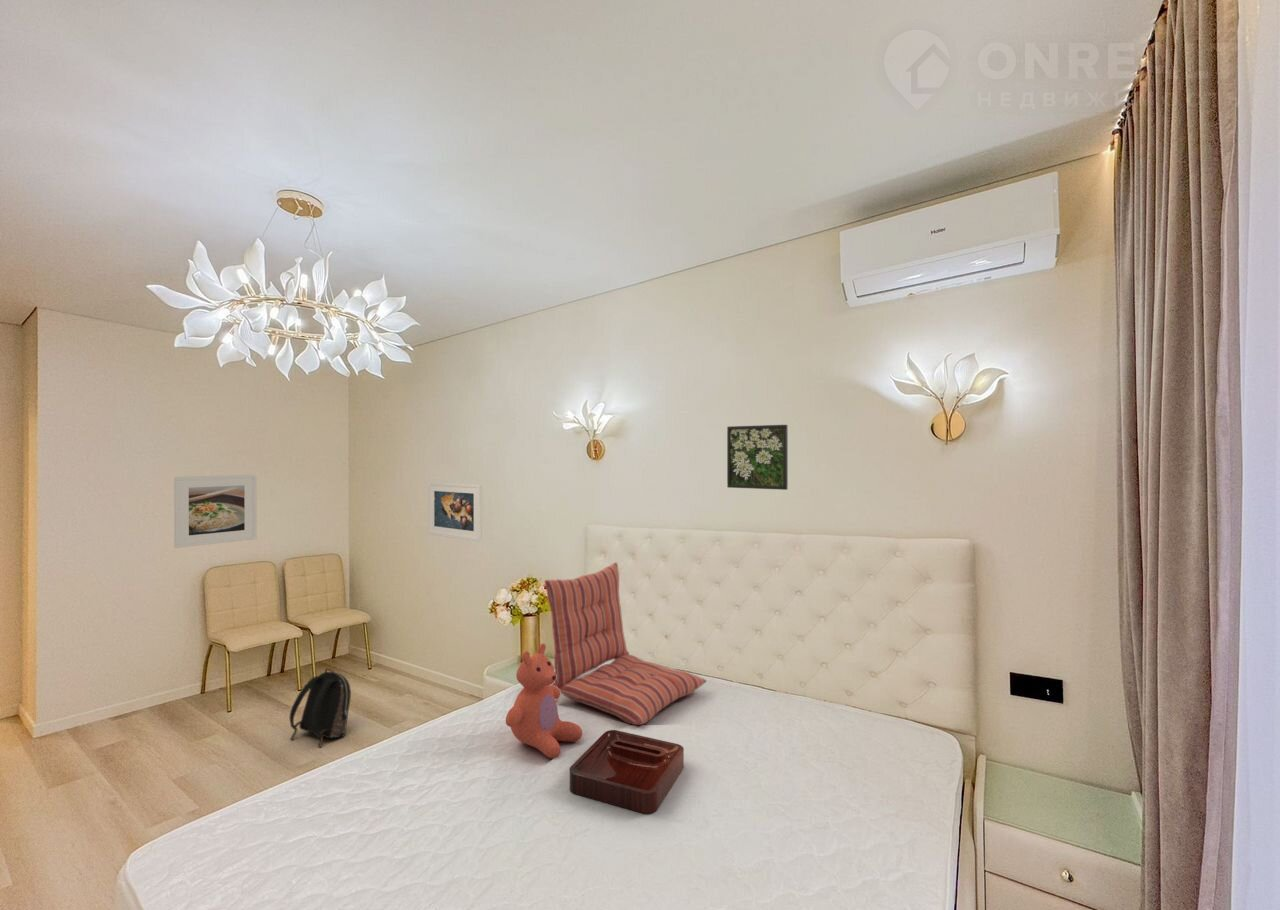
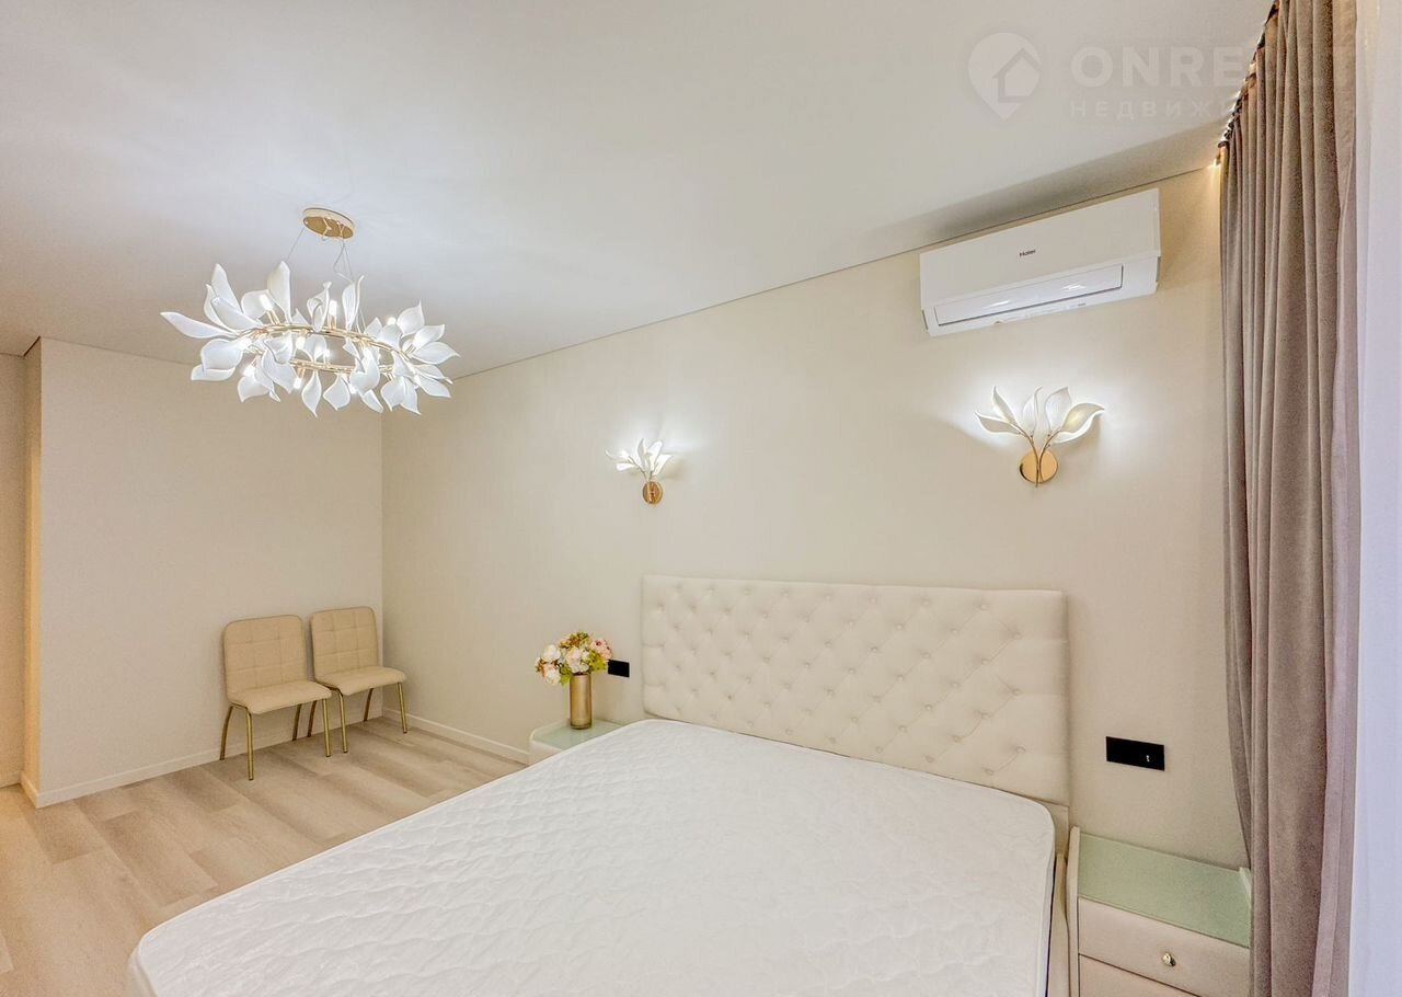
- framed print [428,481,483,542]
- seat cushion [544,561,707,726]
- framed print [173,474,258,549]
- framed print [726,424,789,491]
- teddy bear [505,642,583,760]
- backpack [289,668,352,749]
- decorative tray [569,729,685,815]
